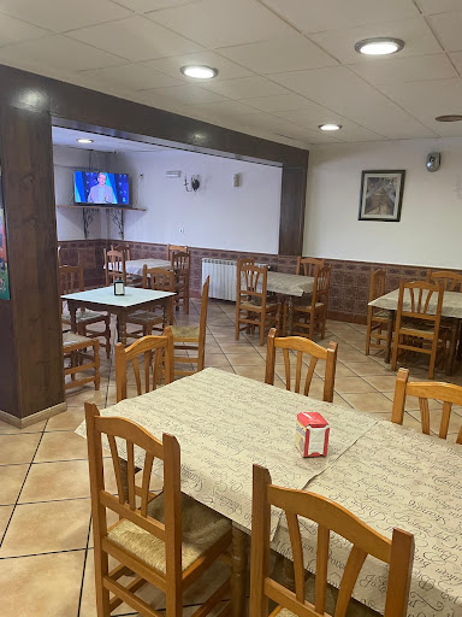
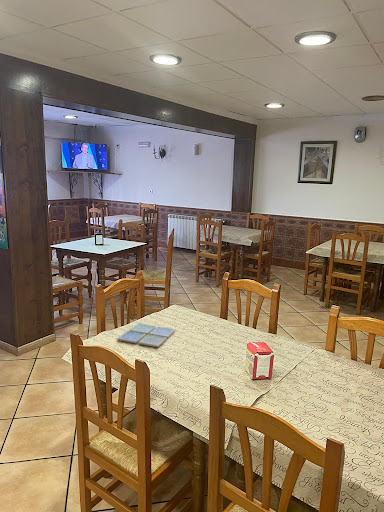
+ drink coaster [116,323,176,348]
